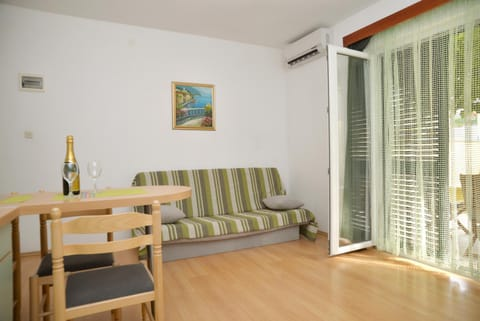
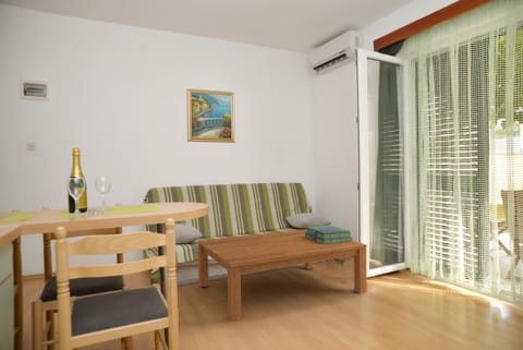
+ coffee table [197,228,368,323]
+ stack of books [304,224,353,244]
